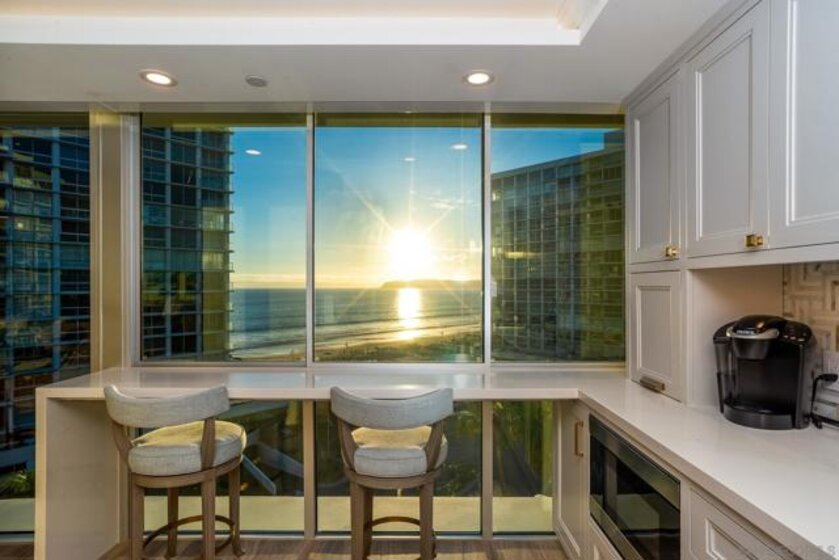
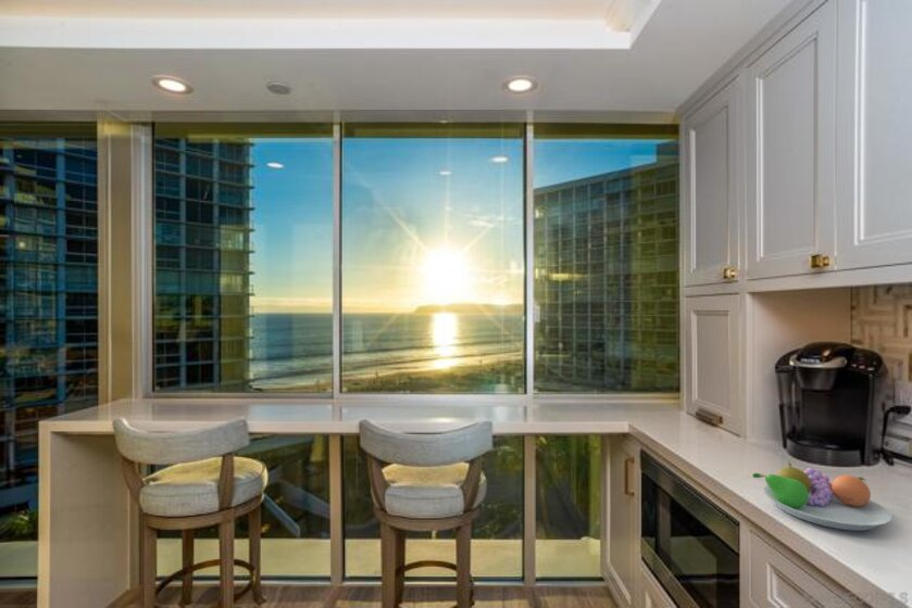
+ fruit bowl [751,458,892,532]
